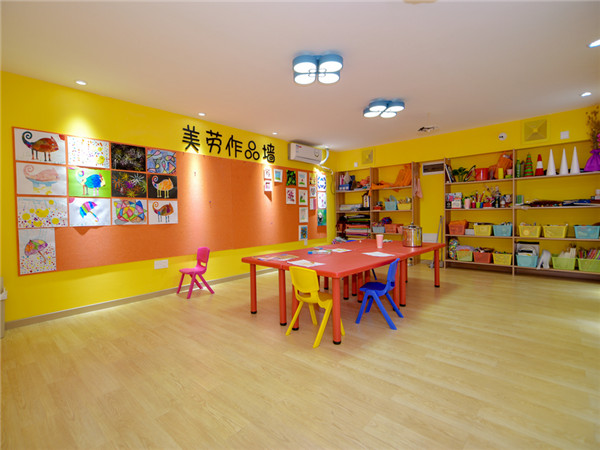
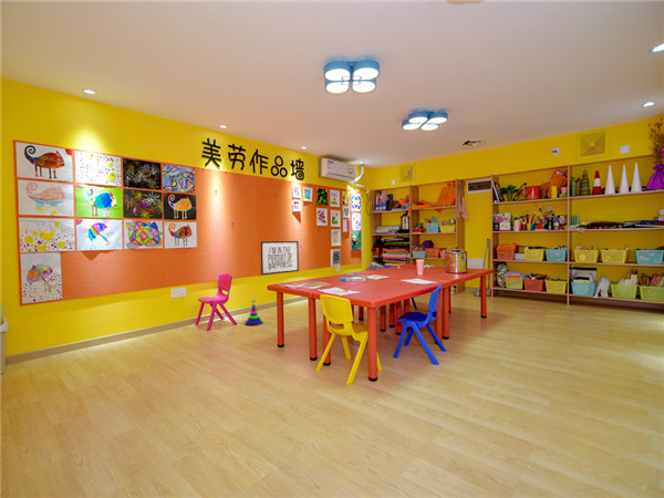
+ stacking toy [243,298,263,326]
+ mirror [260,240,300,276]
